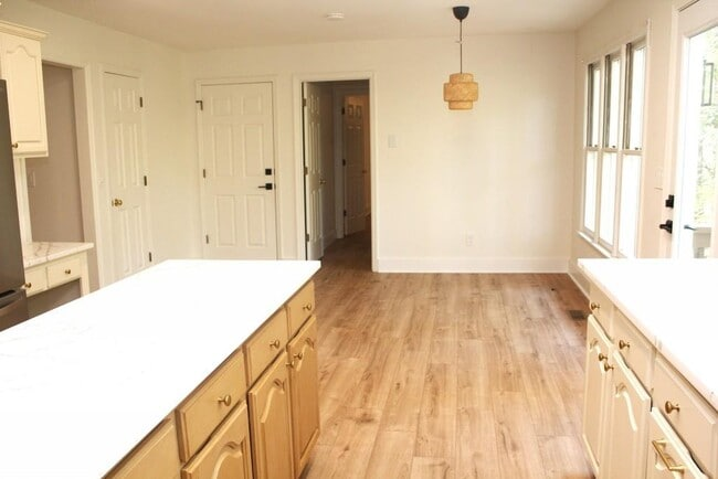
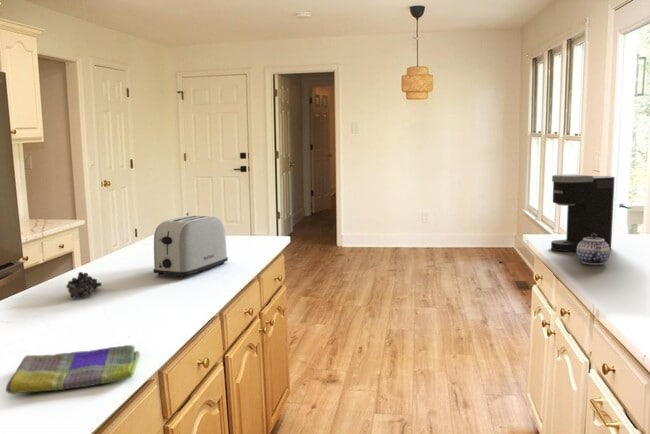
+ toaster [153,214,229,279]
+ fruit [65,271,103,299]
+ coffee maker [550,173,616,253]
+ dish towel [5,344,140,395]
+ teapot [576,233,611,266]
